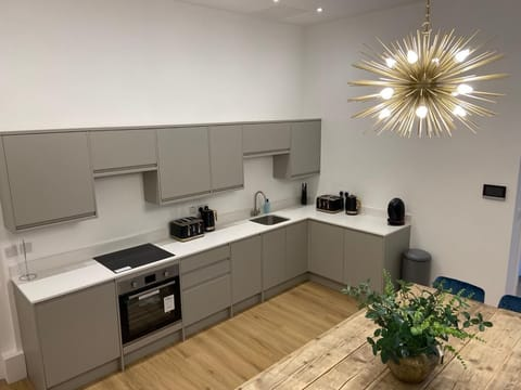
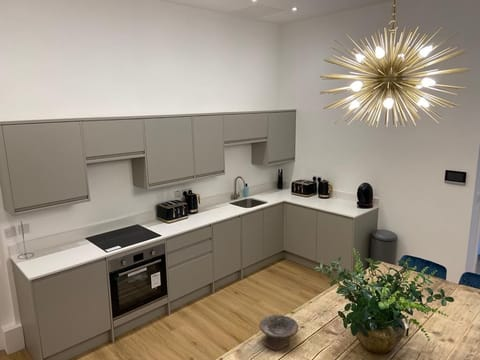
+ bowl [259,314,299,351]
